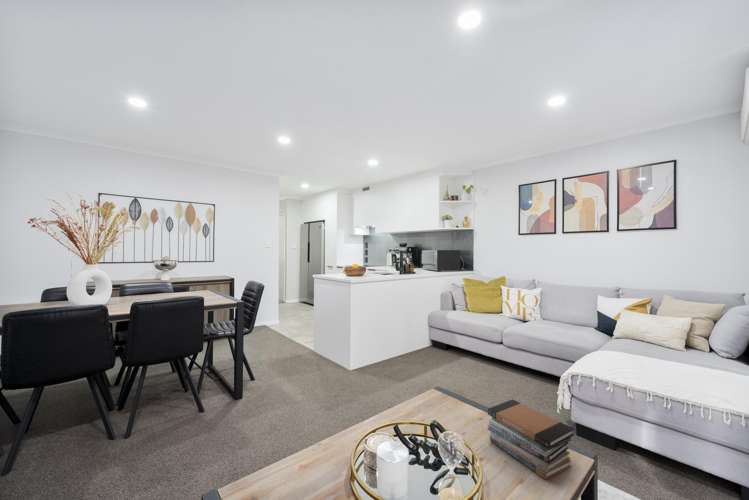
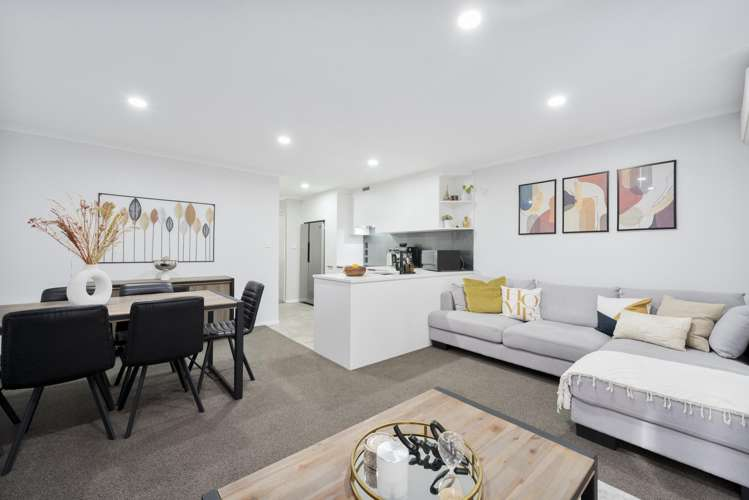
- book stack [487,399,575,481]
